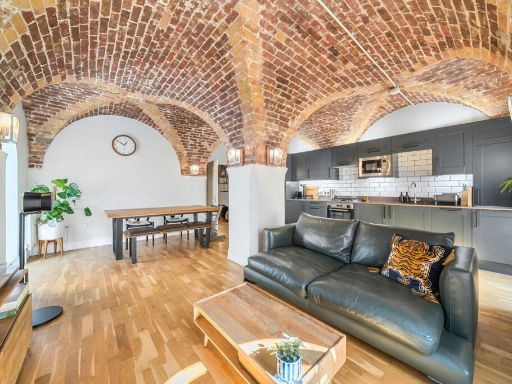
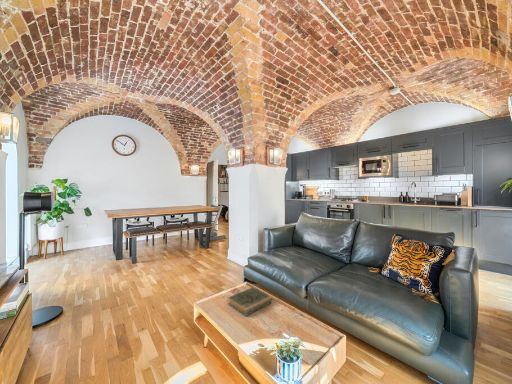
+ hardback book [226,286,273,317]
